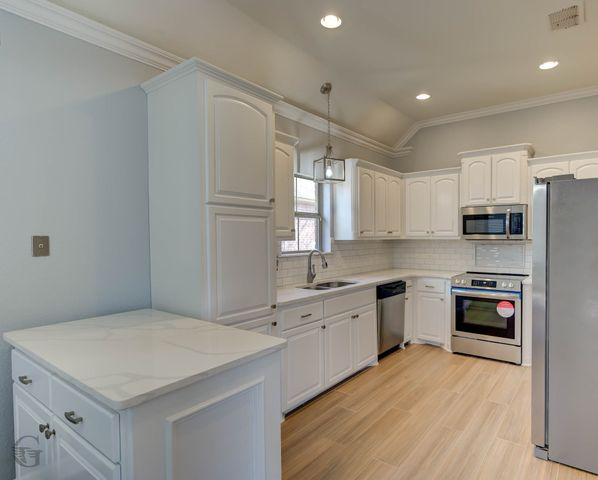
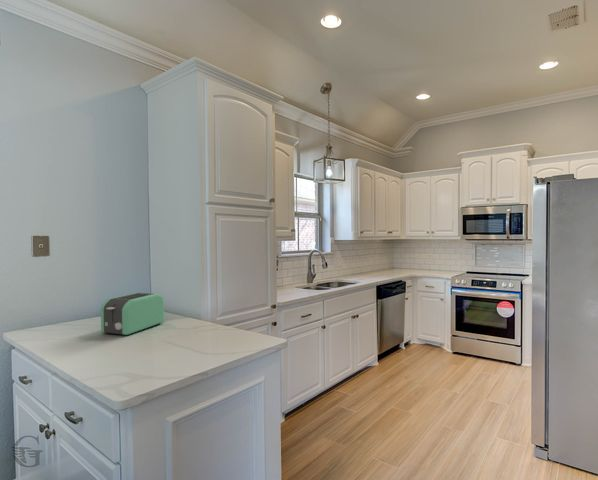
+ toaster [100,292,165,336]
